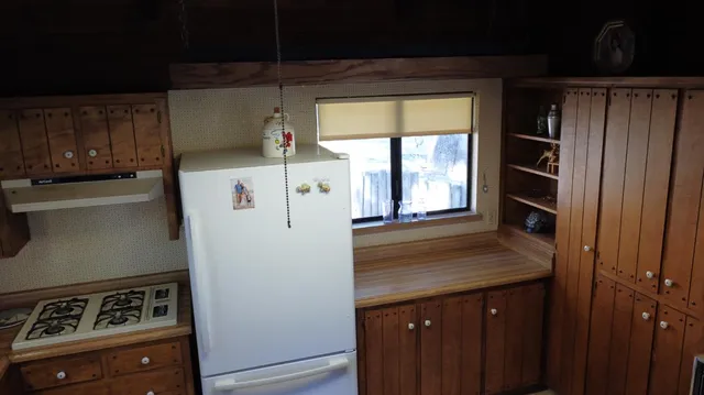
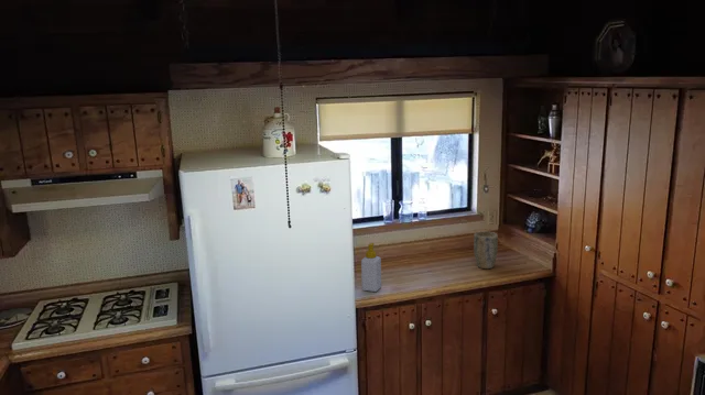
+ plant pot [473,231,499,270]
+ soap bottle [360,242,382,293]
